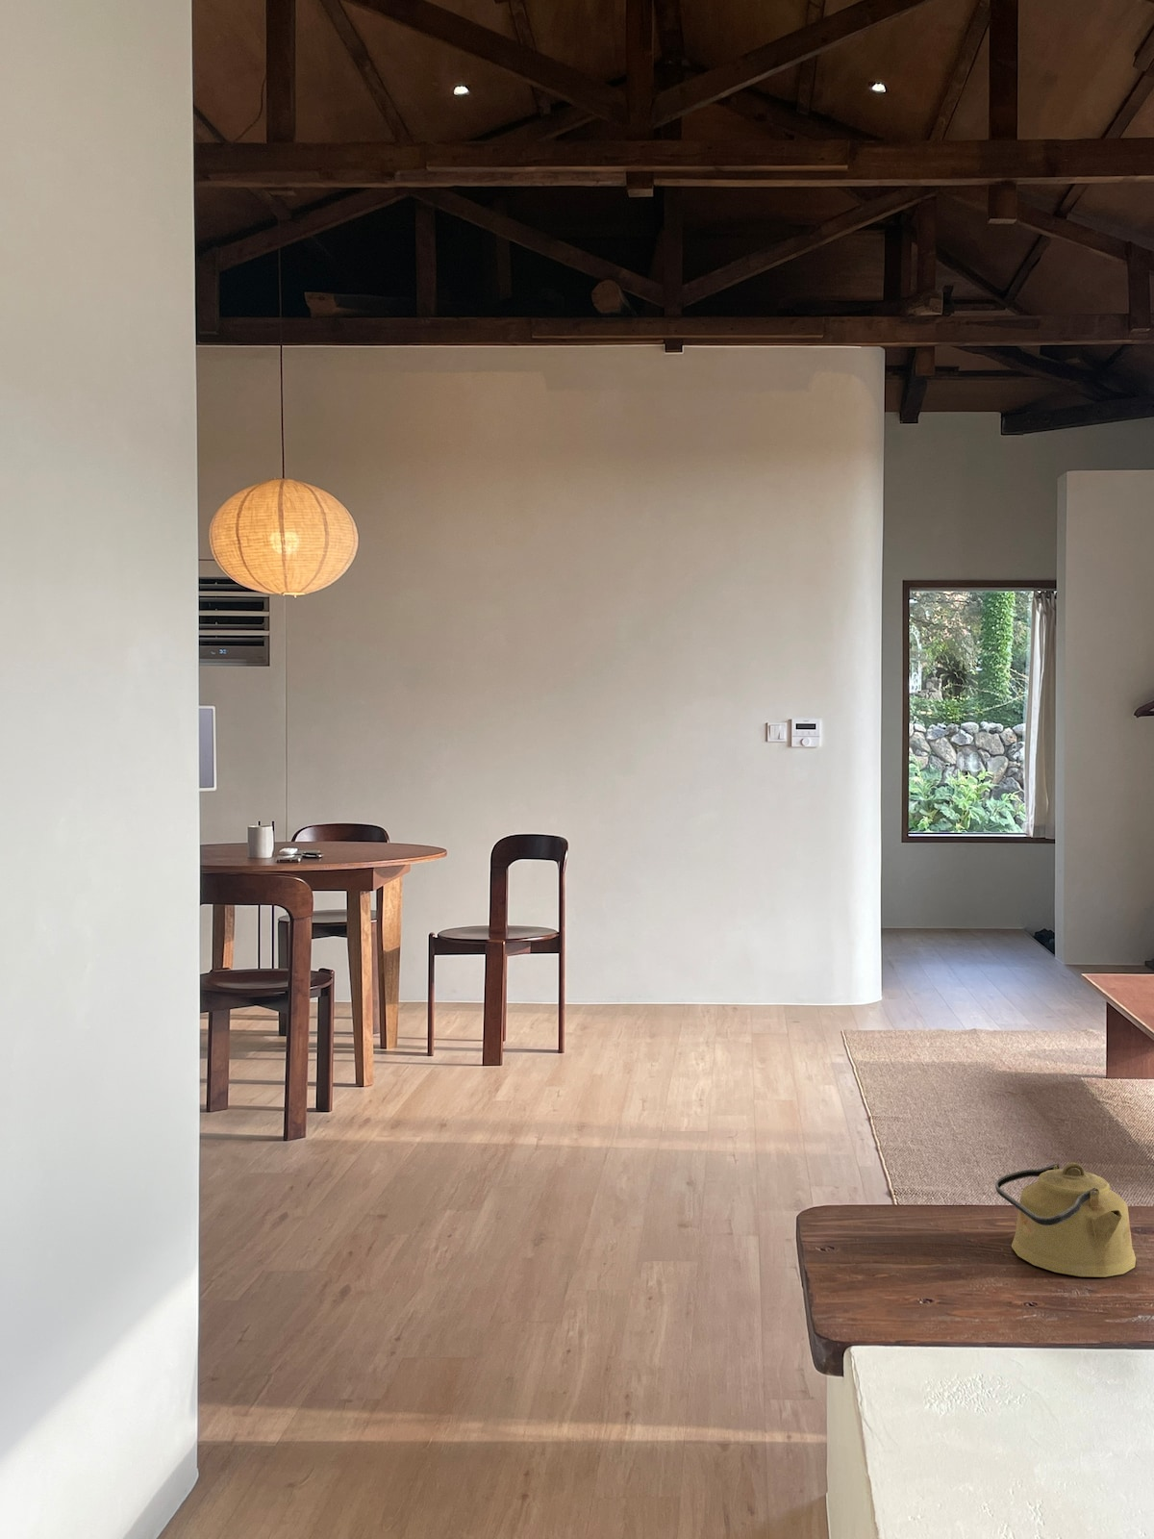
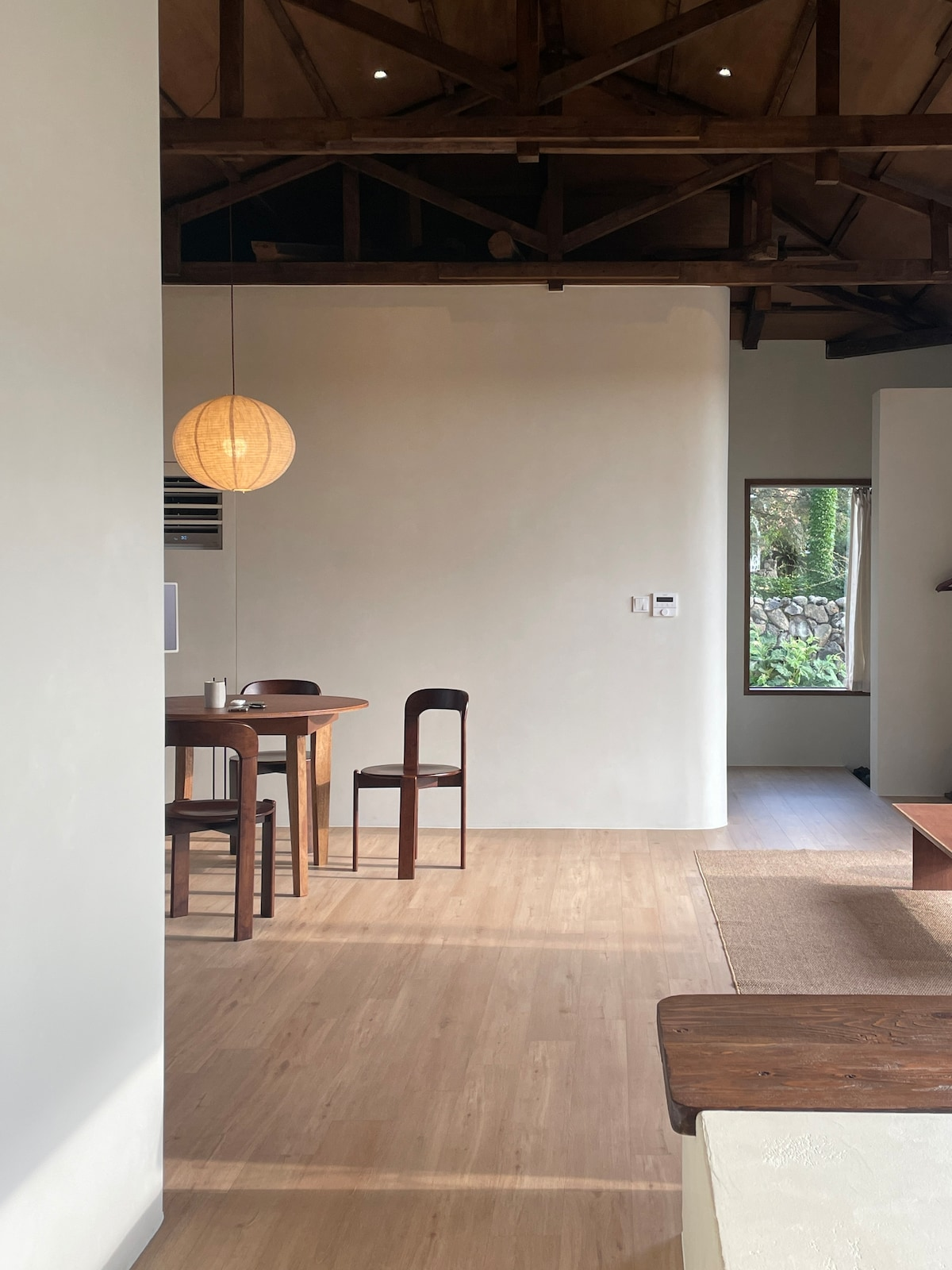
- kettle [994,1162,1137,1278]
